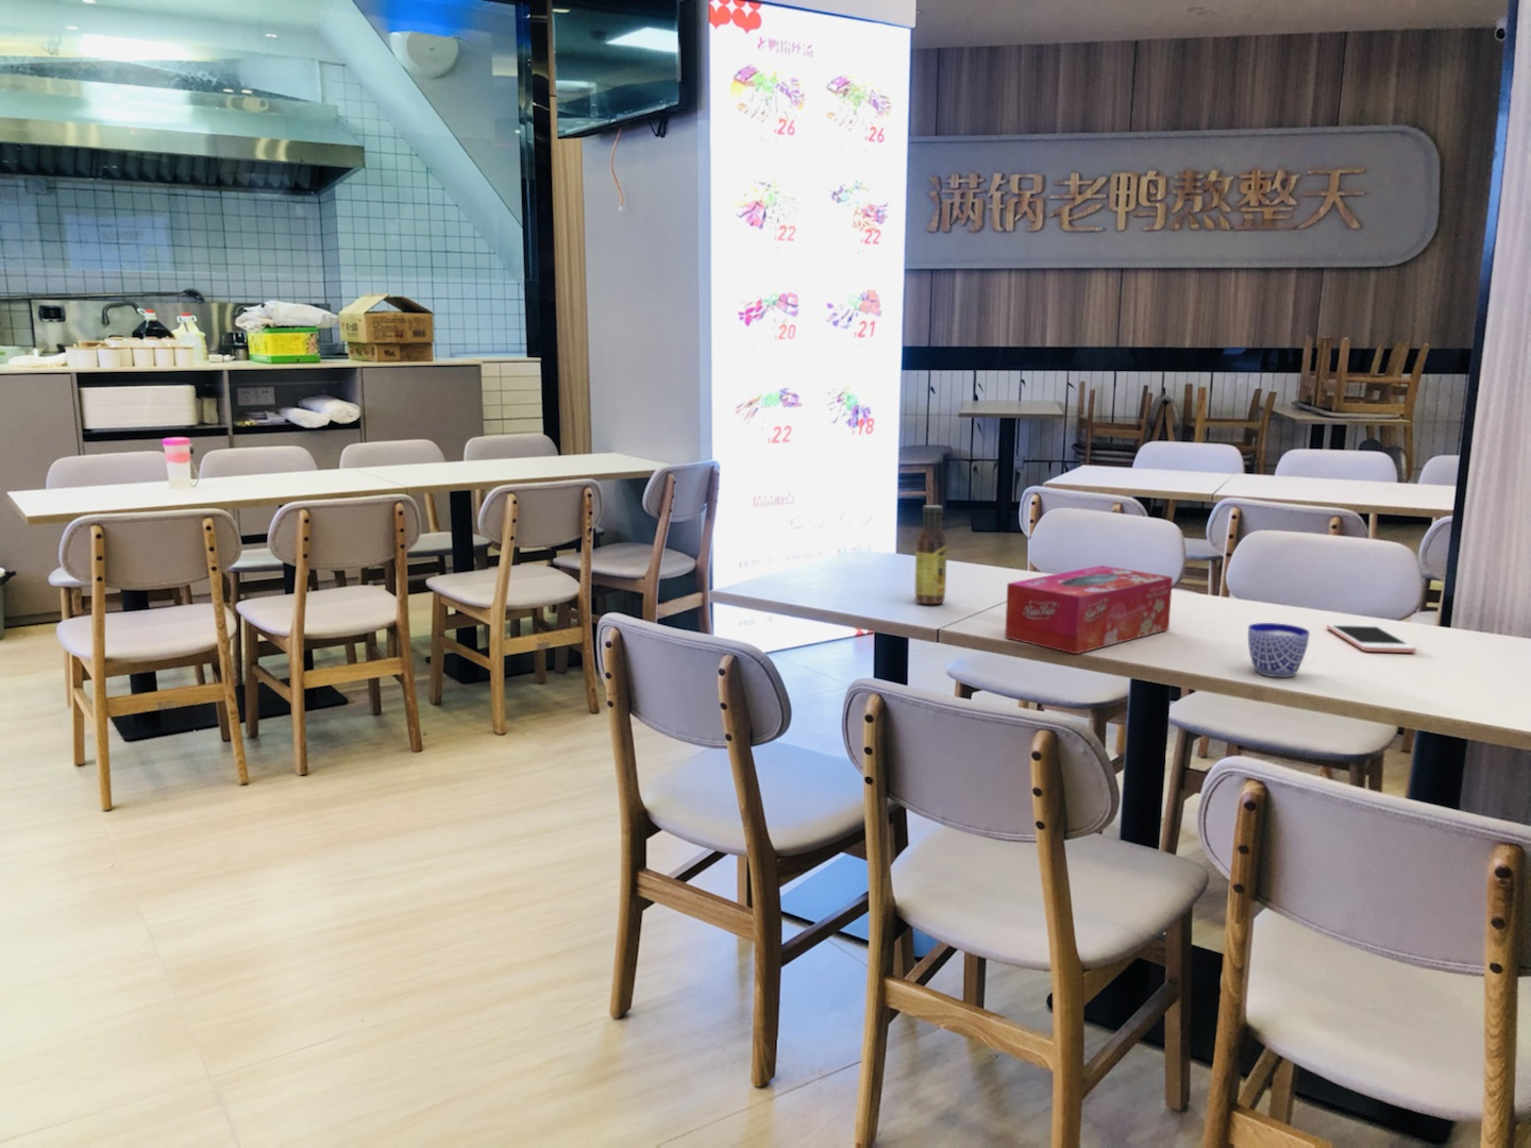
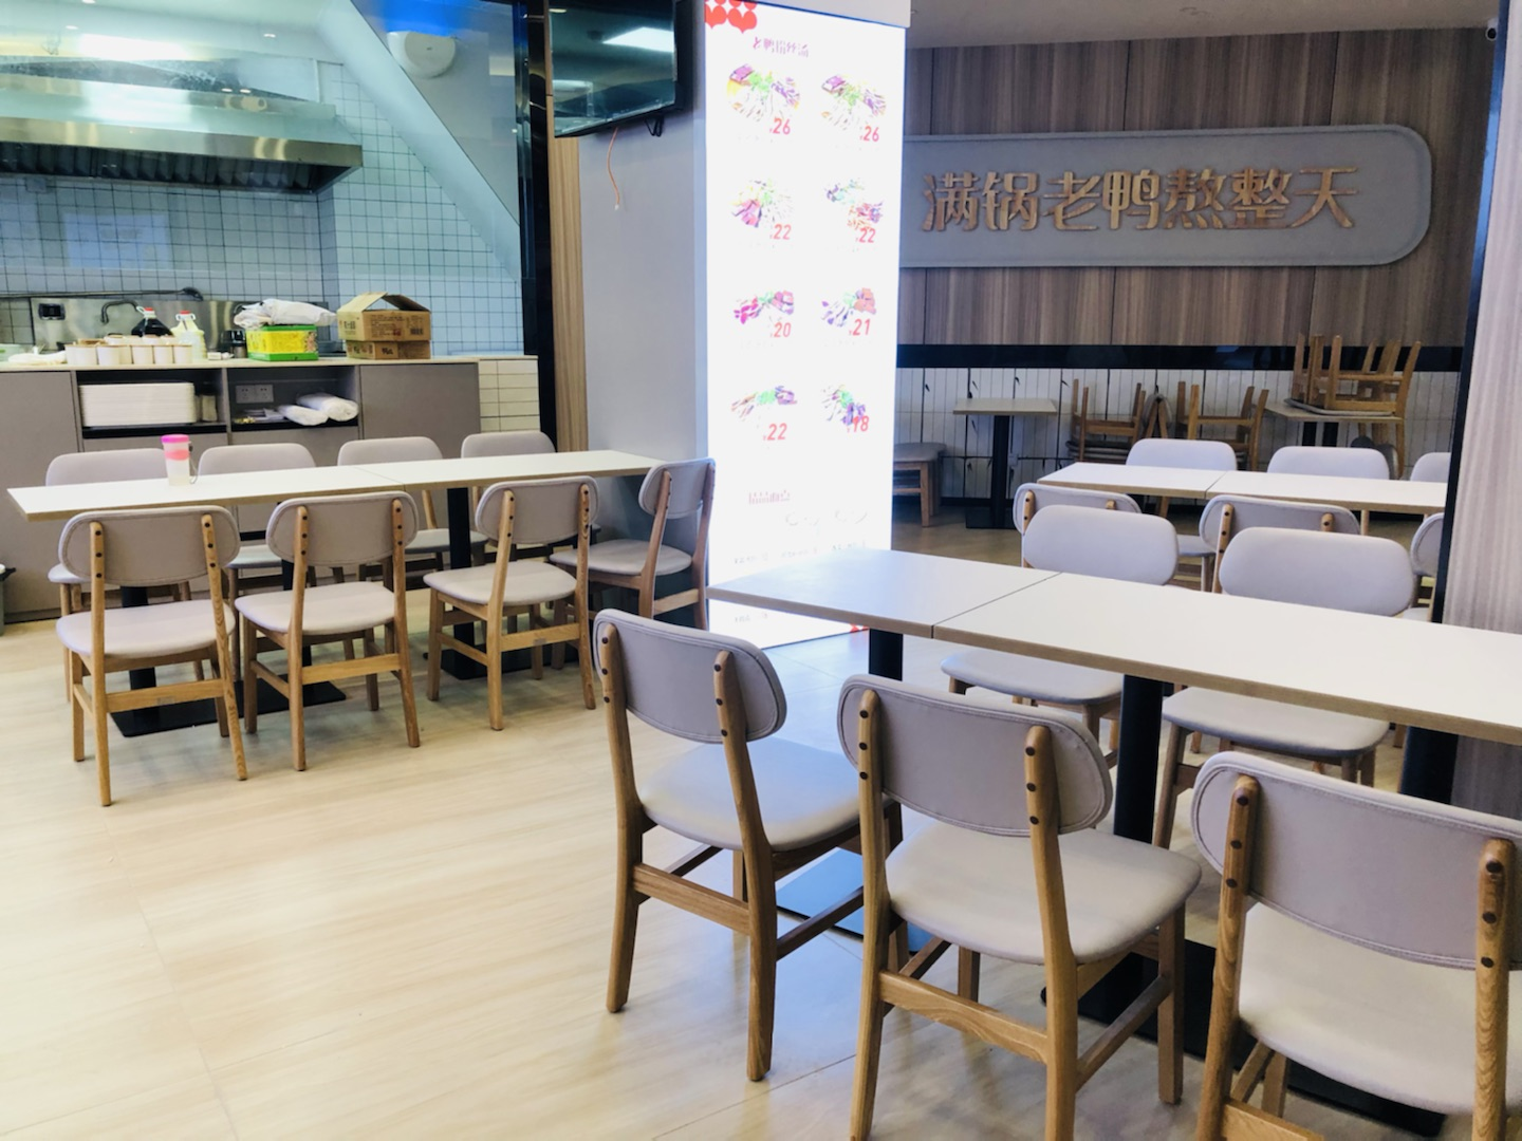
- cell phone [1326,623,1418,654]
- tissue box [1004,564,1174,655]
- sauce bottle [914,504,949,605]
- cup [1248,622,1310,678]
